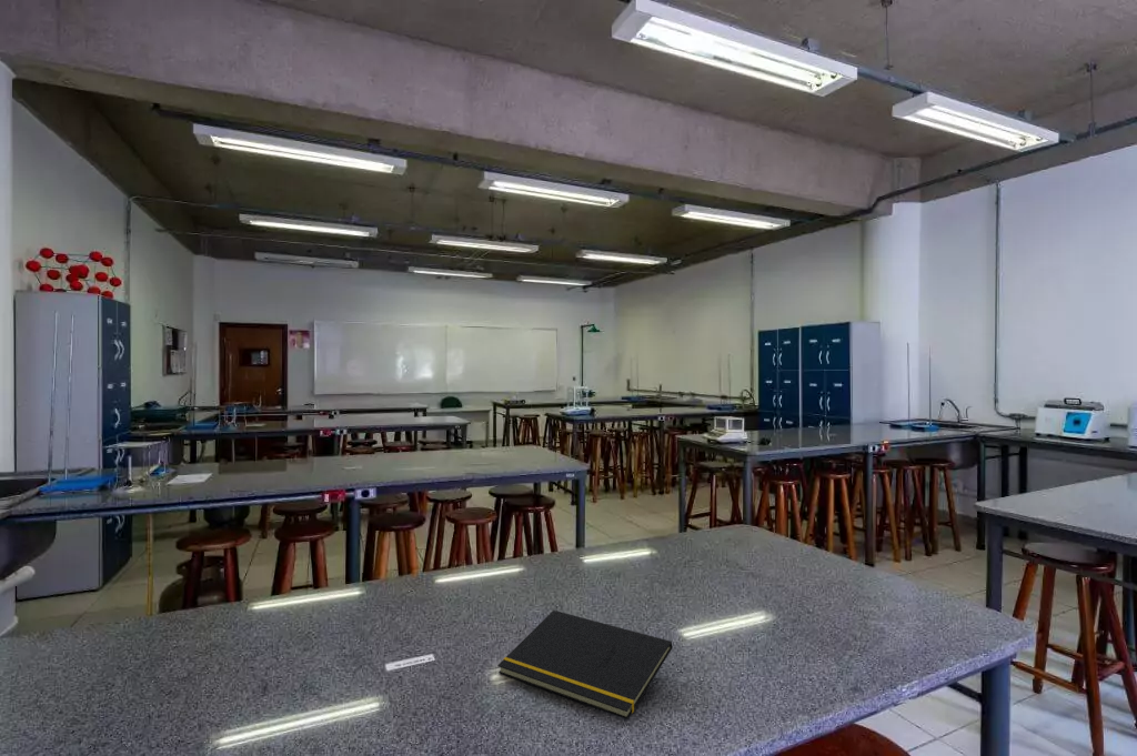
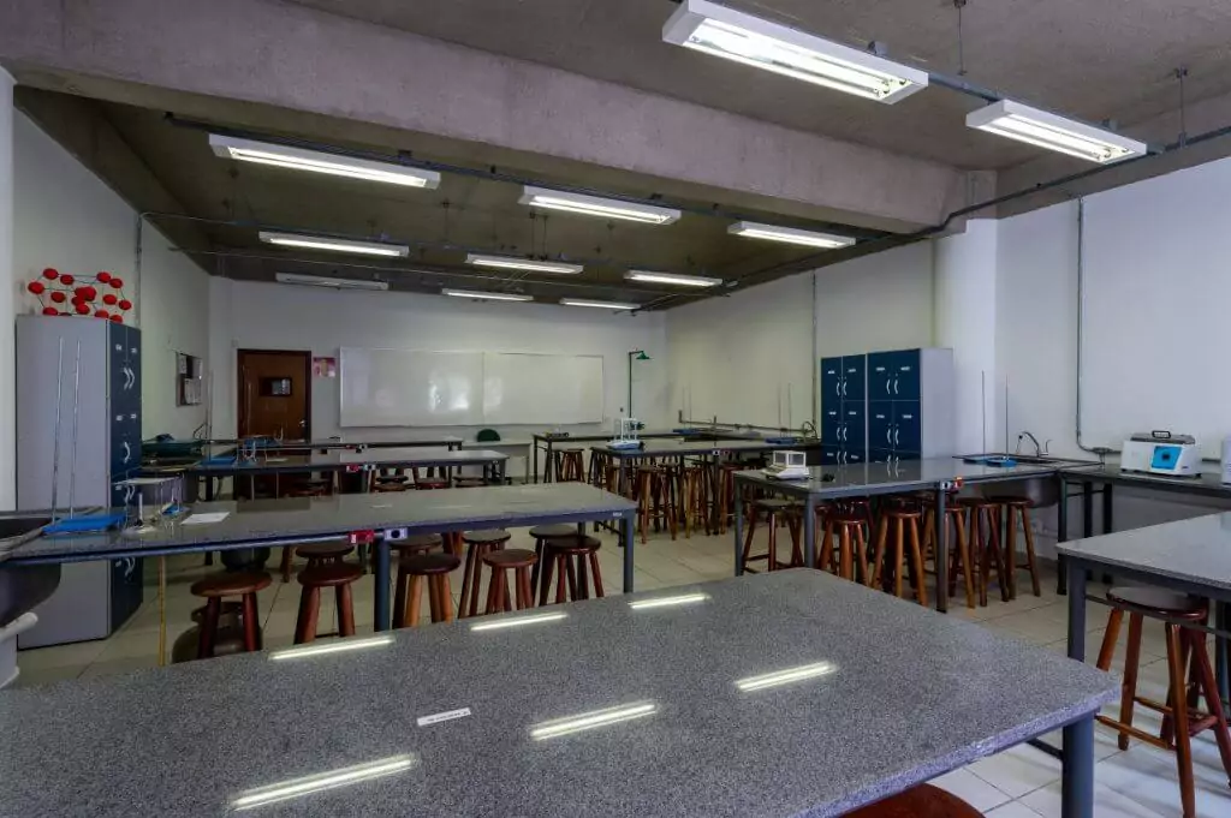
- notepad [496,609,673,720]
